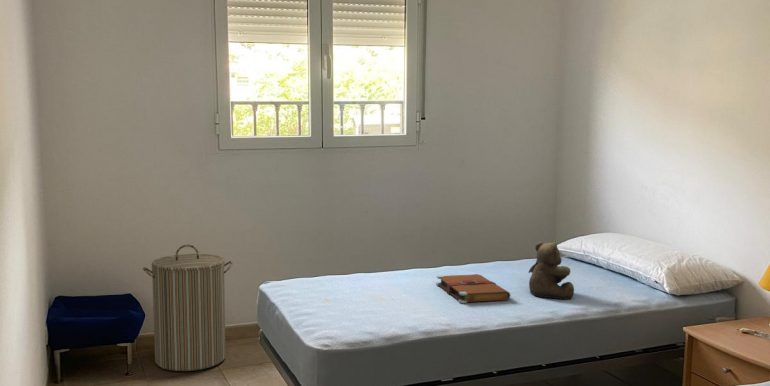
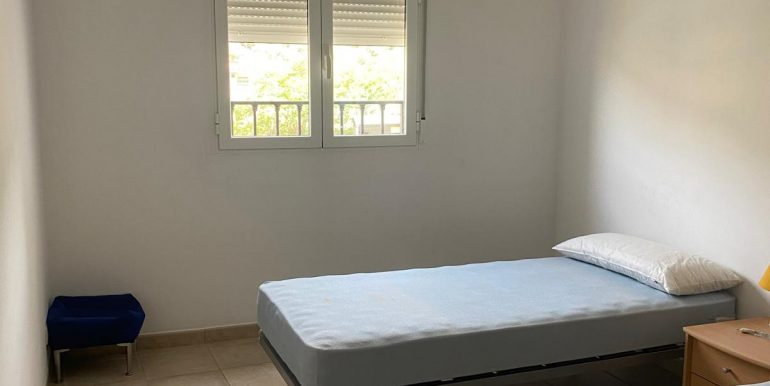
- teddy bear [527,241,575,301]
- laundry hamper [142,244,234,372]
- book [435,273,511,304]
